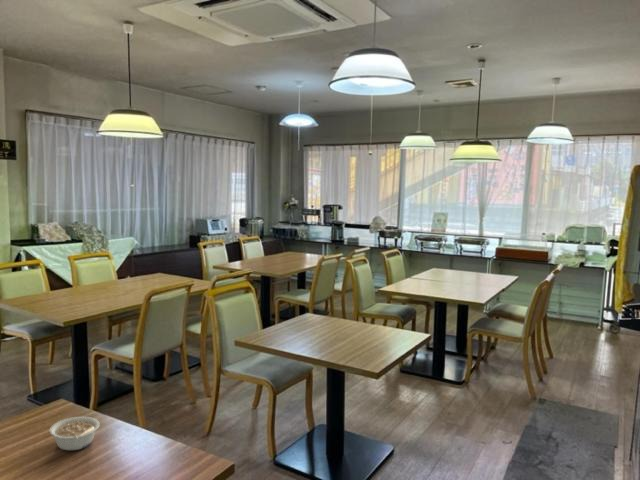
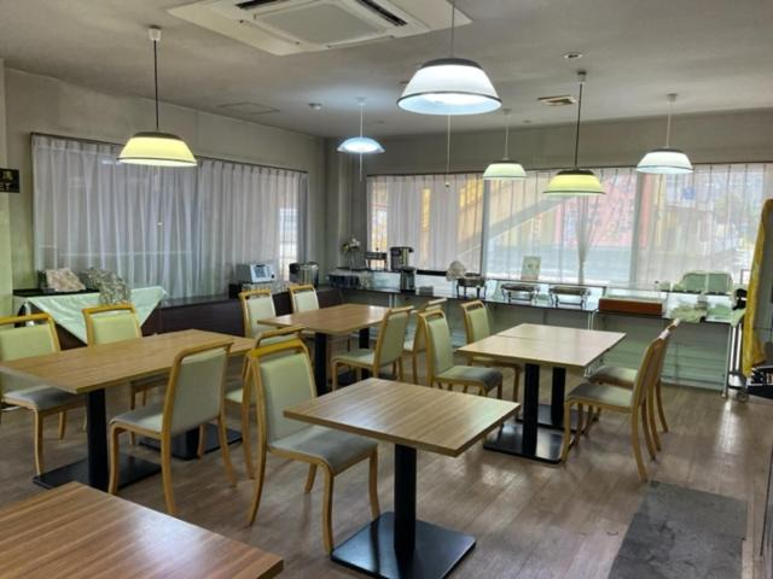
- legume [48,416,101,451]
